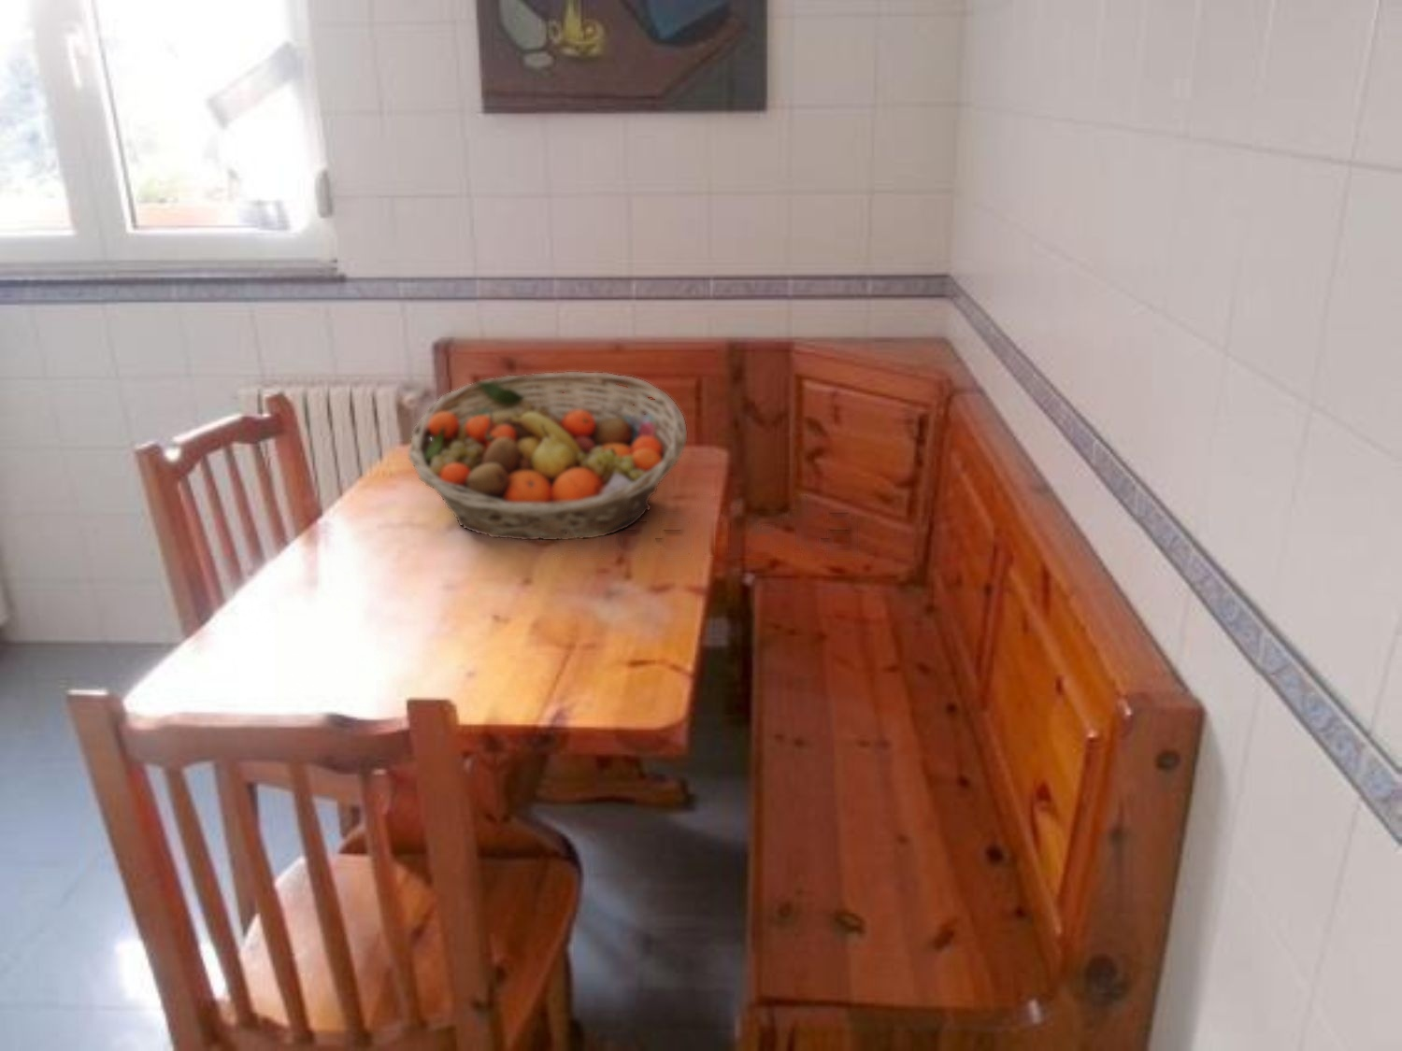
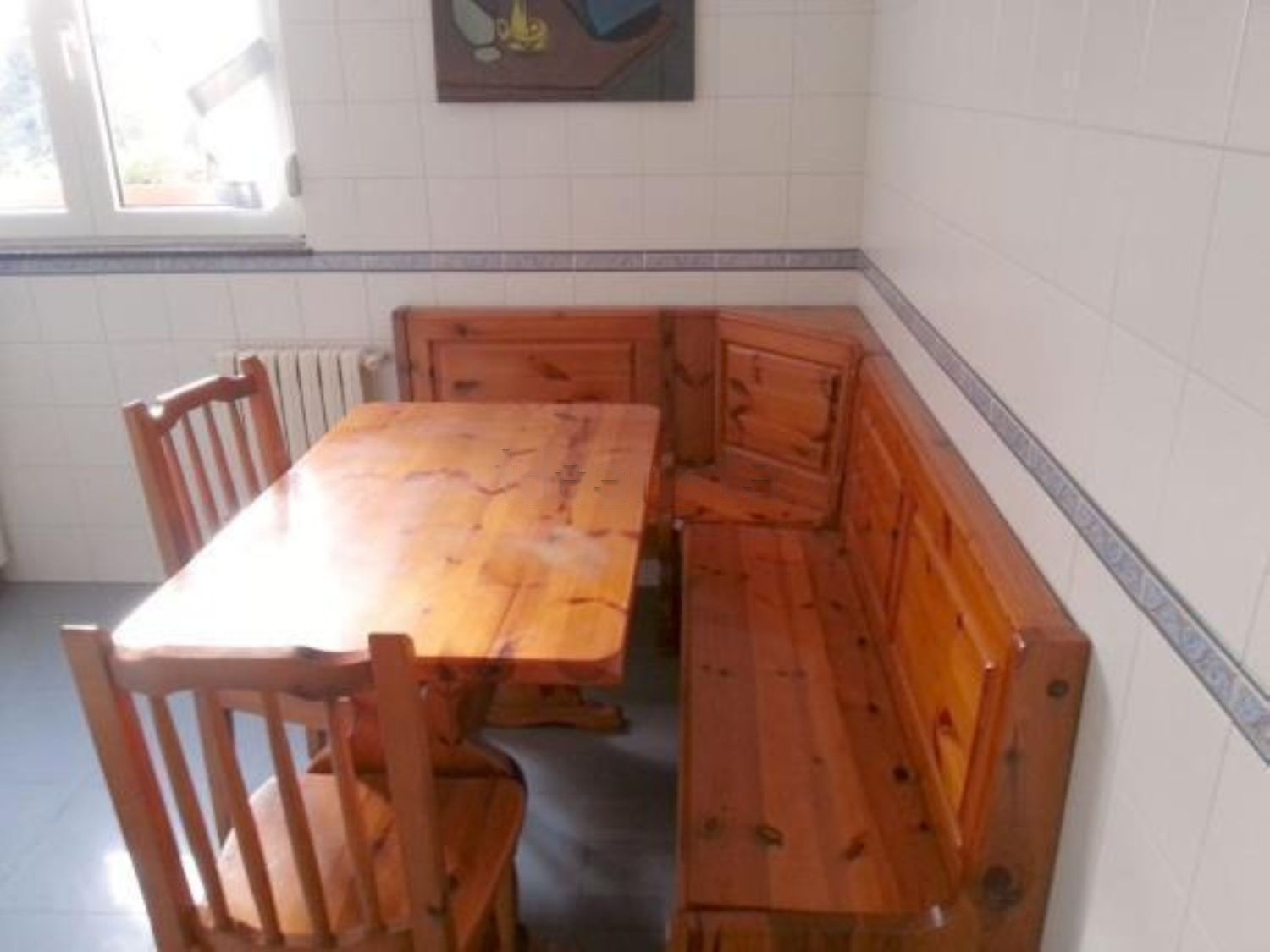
- fruit basket [407,371,688,541]
